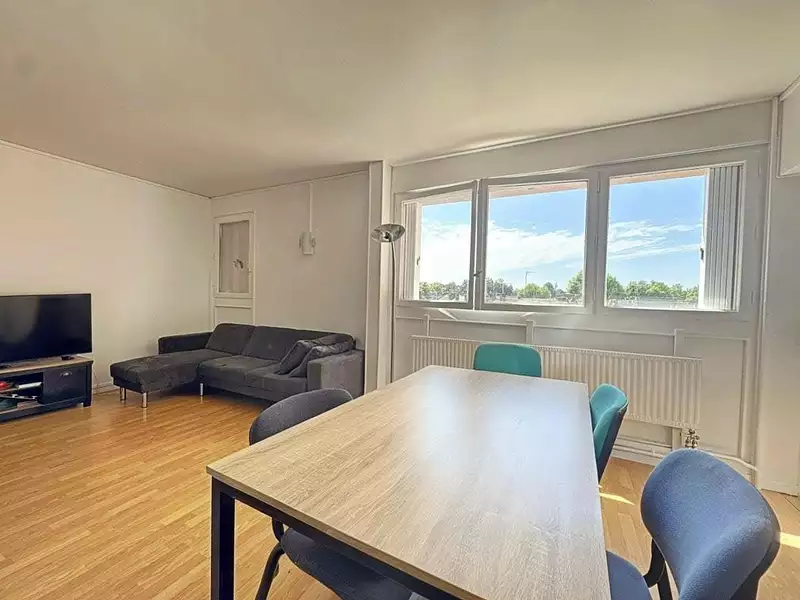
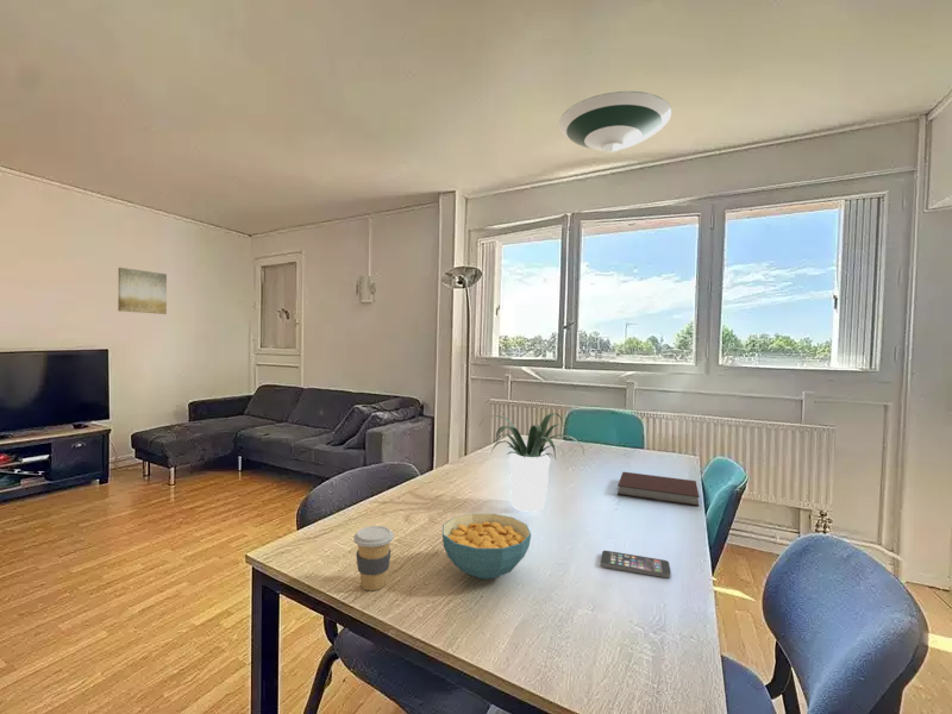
+ coffee cup [352,525,395,591]
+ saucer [558,90,672,152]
+ potted plant [478,412,585,513]
+ cereal bowl [441,512,532,581]
+ notebook [616,471,700,507]
+ smartphone [600,550,672,578]
+ wall art [117,267,168,315]
